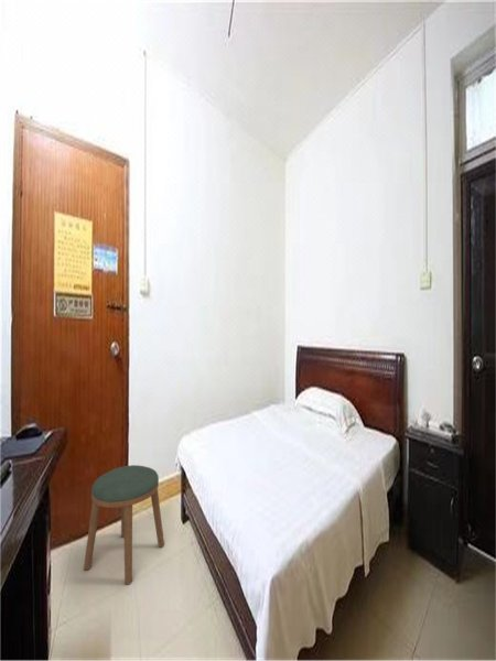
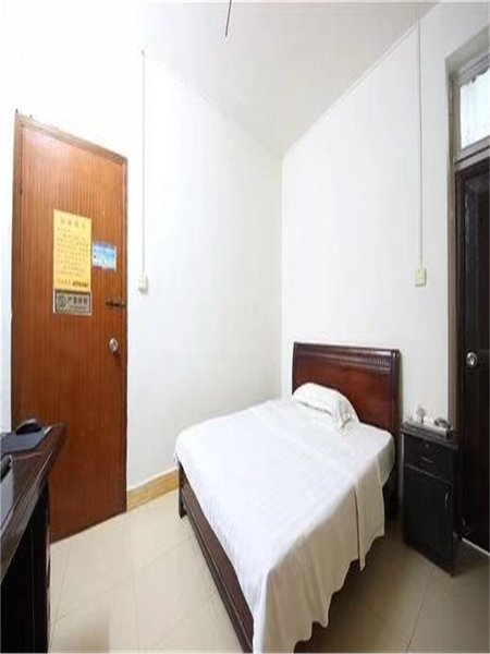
- stool [83,464,165,585]
